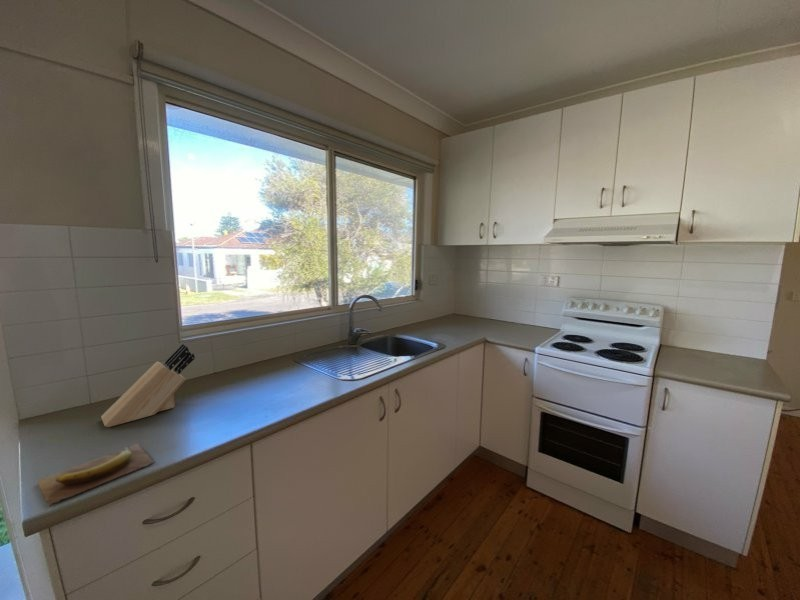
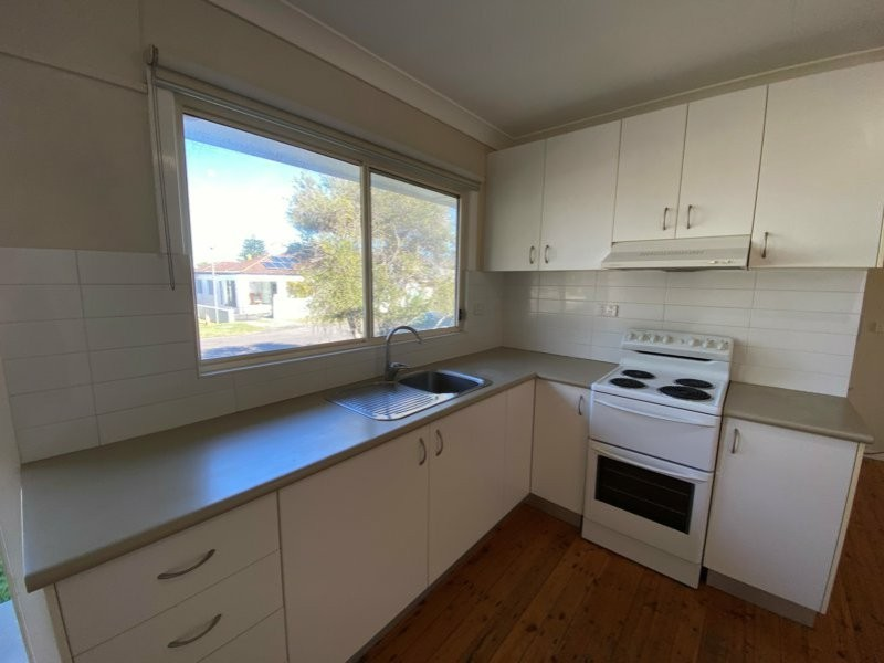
- knife block [100,343,196,428]
- banana [36,443,154,507]
